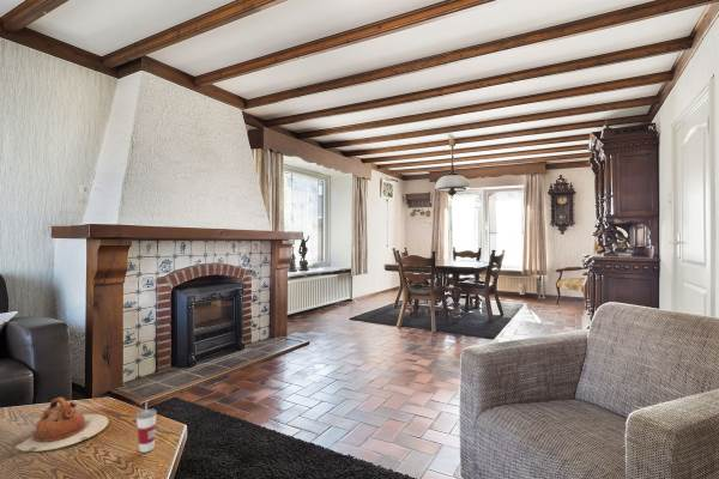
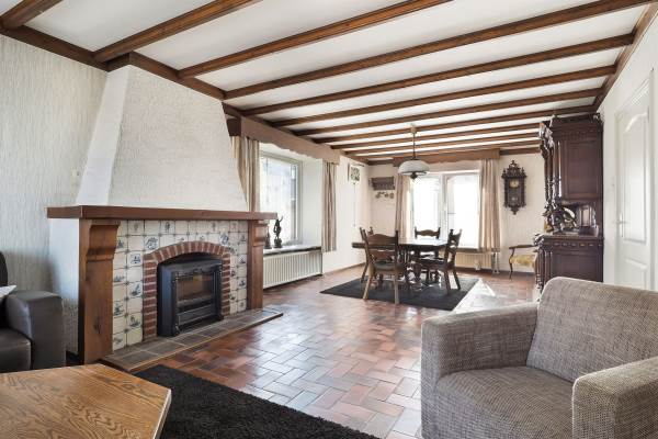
- teapot [14,396,110,453]
- cup [135,400,158,454]
